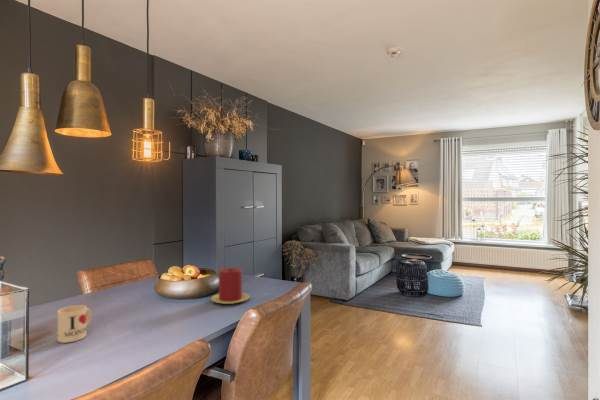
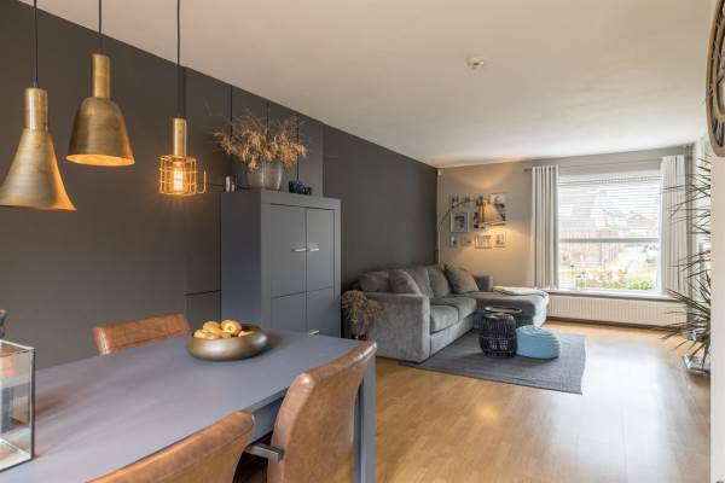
- mug [57,304,92,344]
- candle [210,267,250,305]
